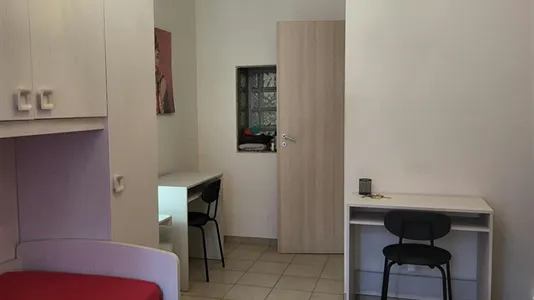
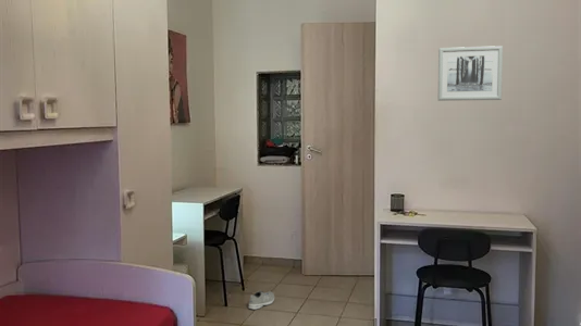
+ sneaker [247,289,275,311]
+ wall art [437,45,504,102]
